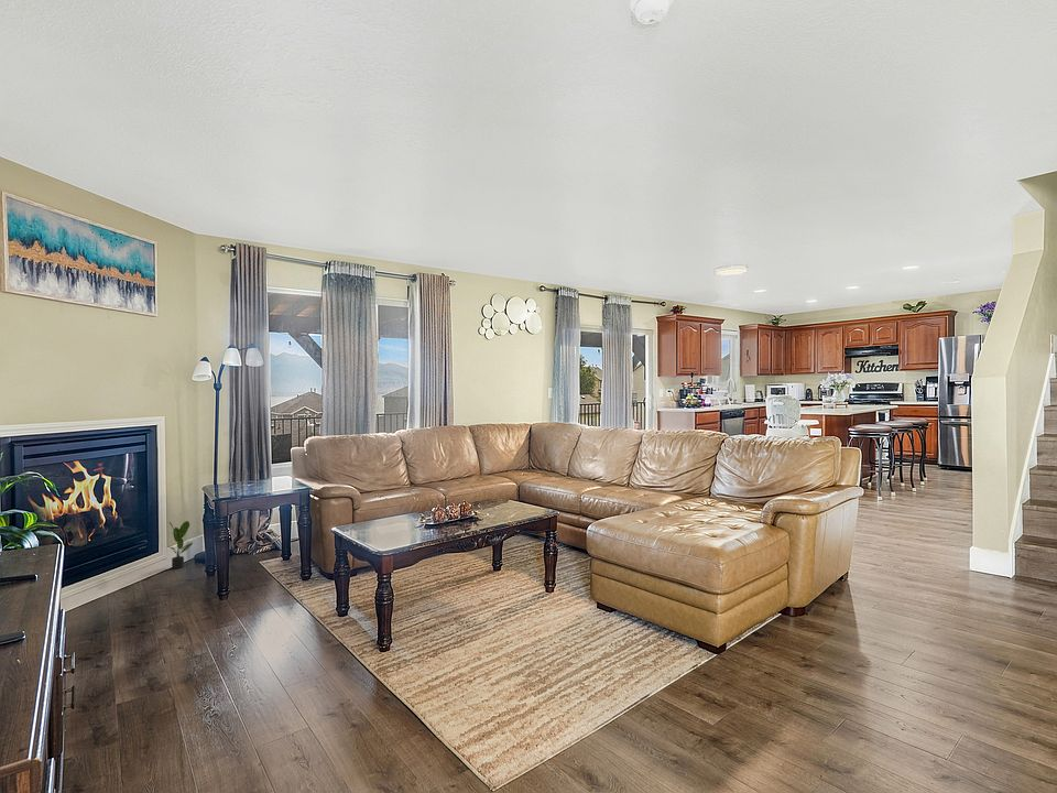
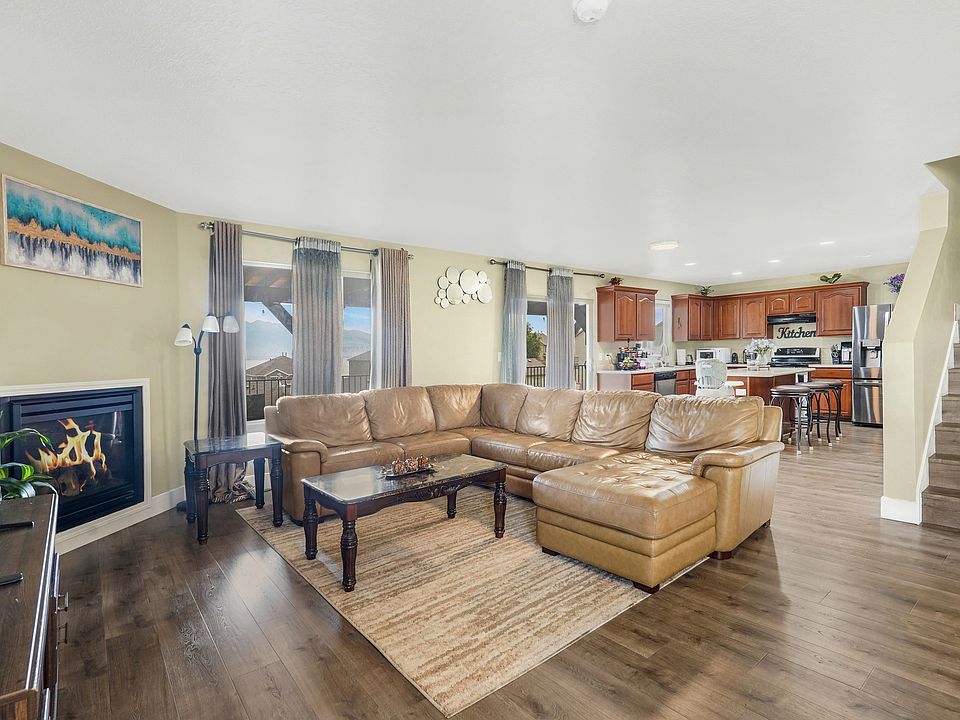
- potted plant [167,520,194,569]
